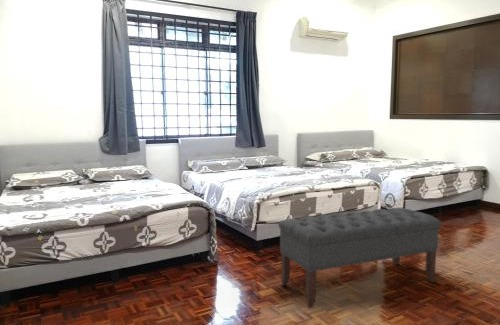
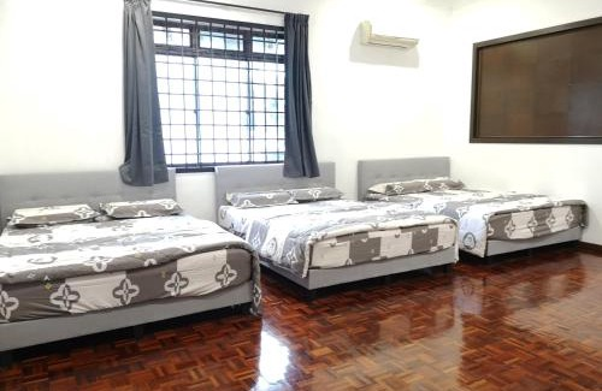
- bench [277,206,442,309]
